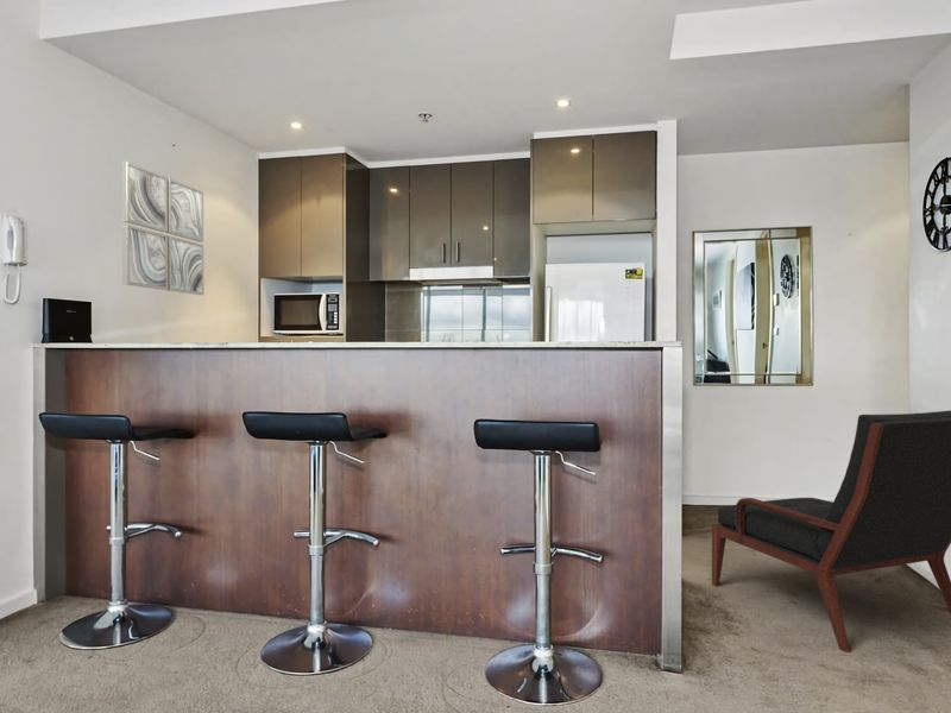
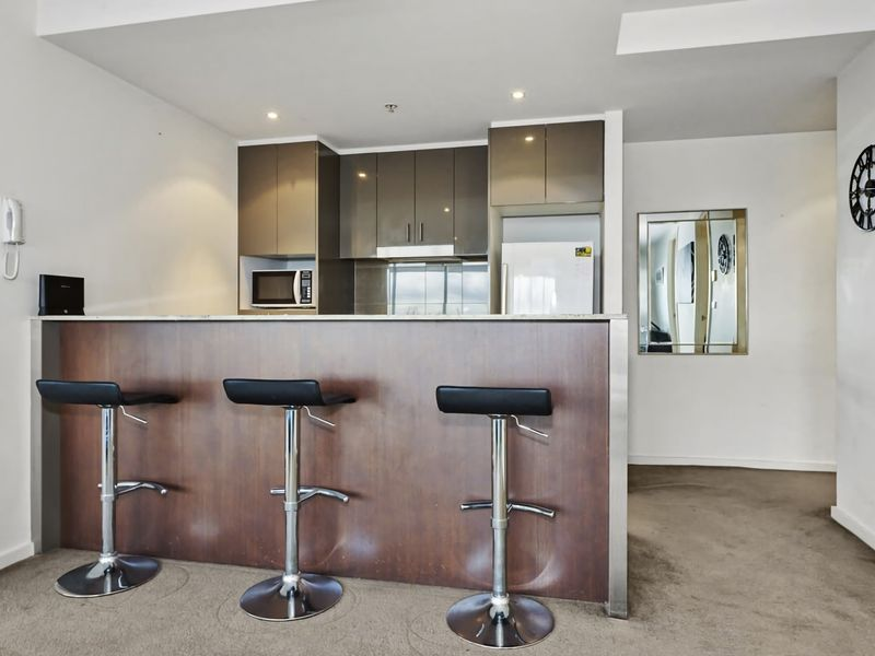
- armchair [711,409,951,654]
- wall art [121,160,204,296]
